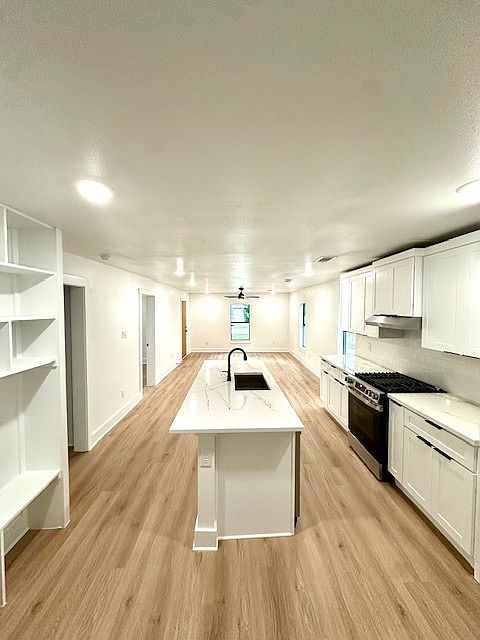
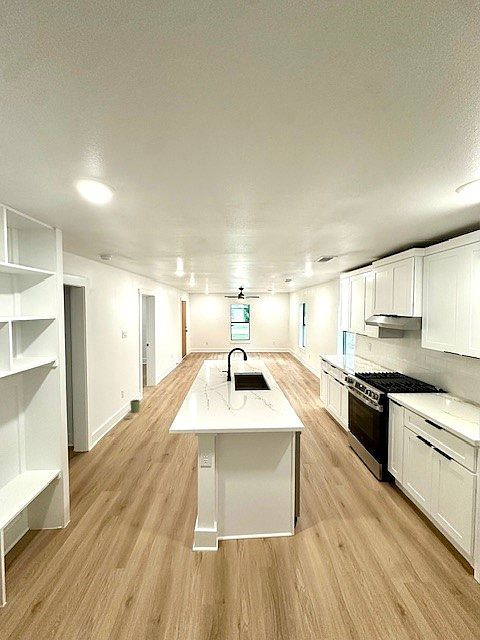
+ trash can [123,399,141,420]
